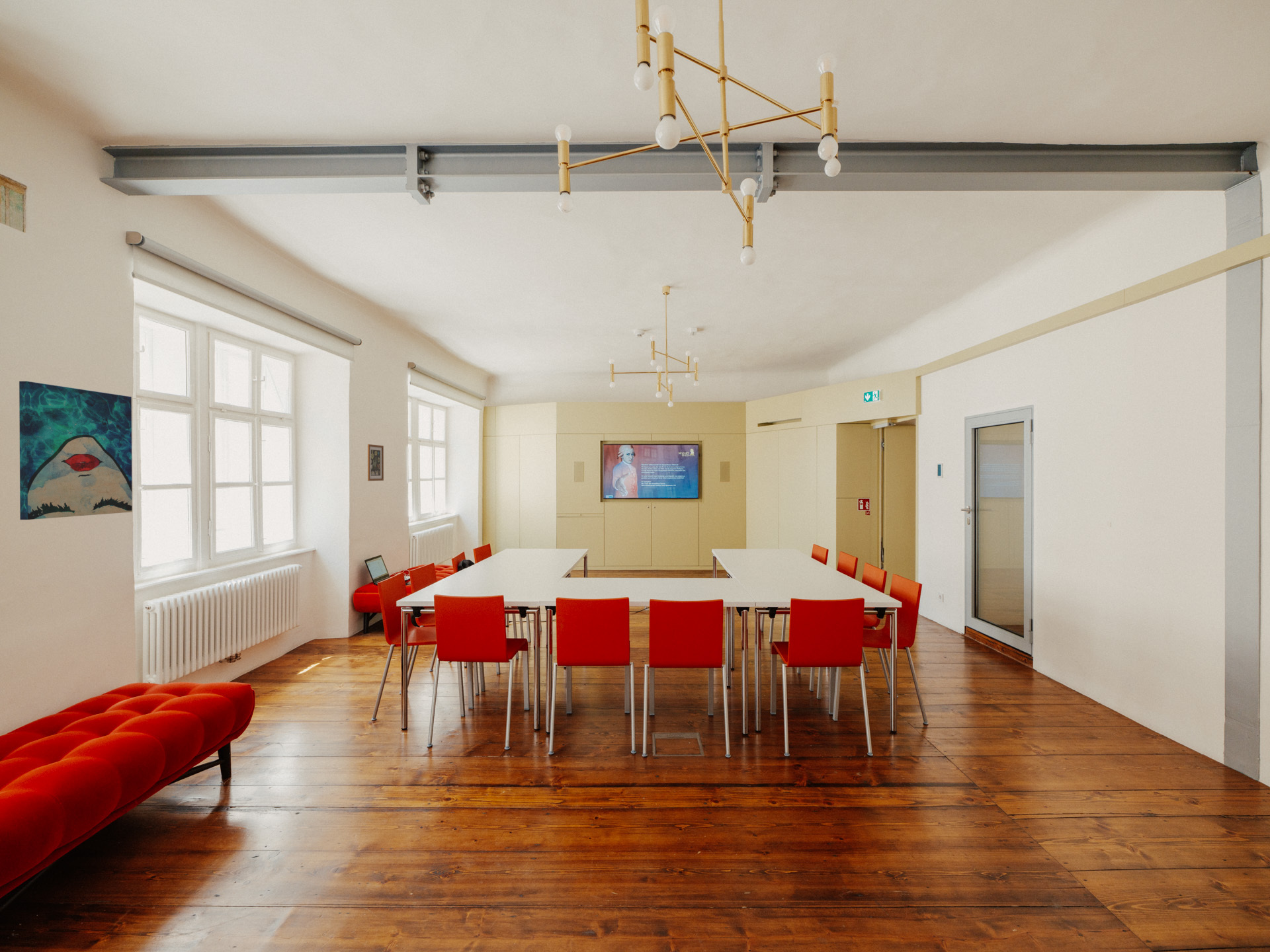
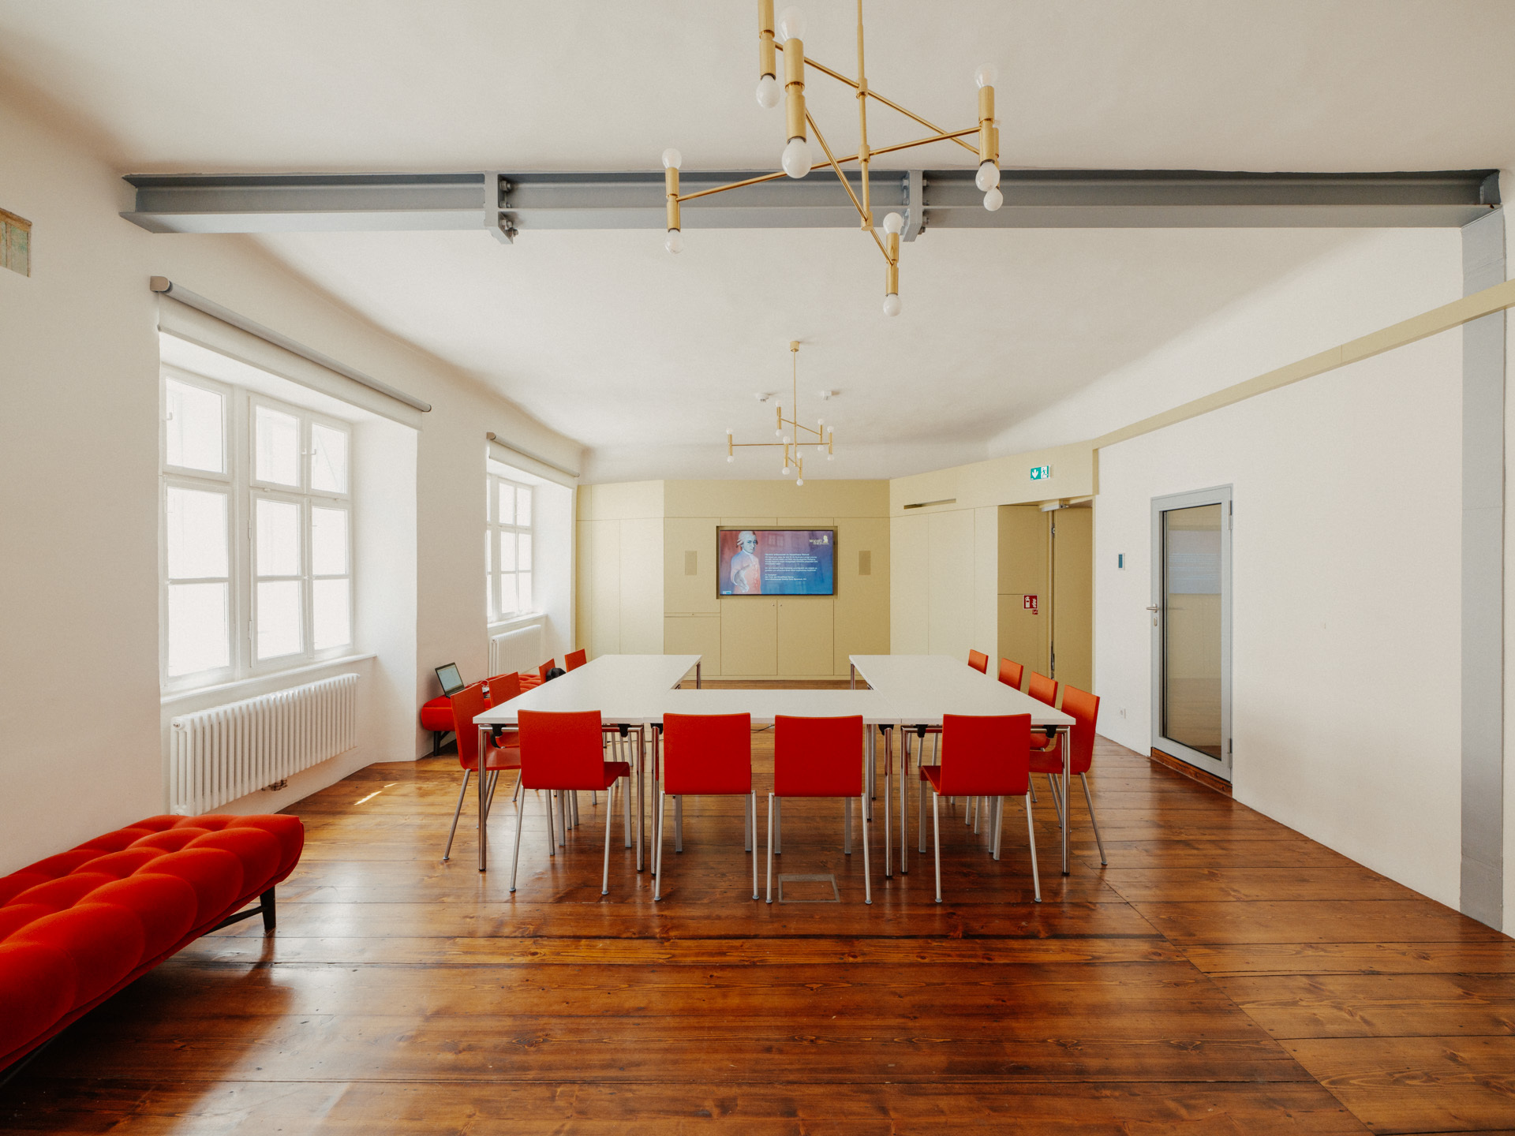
- wall art [367,444,384,481]
- wall art [19,381,133,520]
